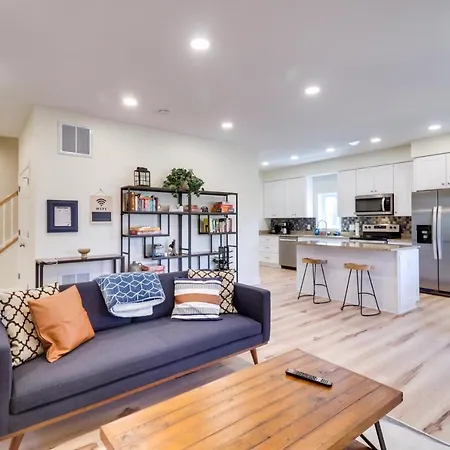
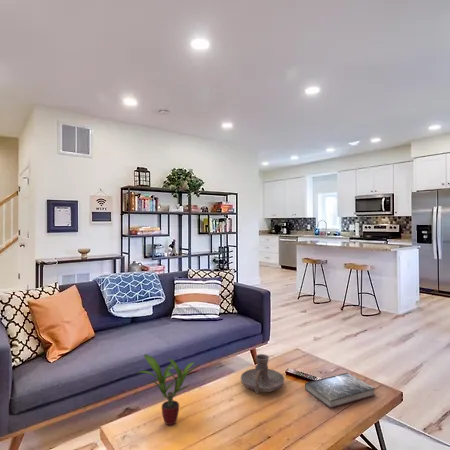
+ candle holder [240,353,285,395]
+ potted plant [136,353,199,426]
+ book [304,372,376,409]
